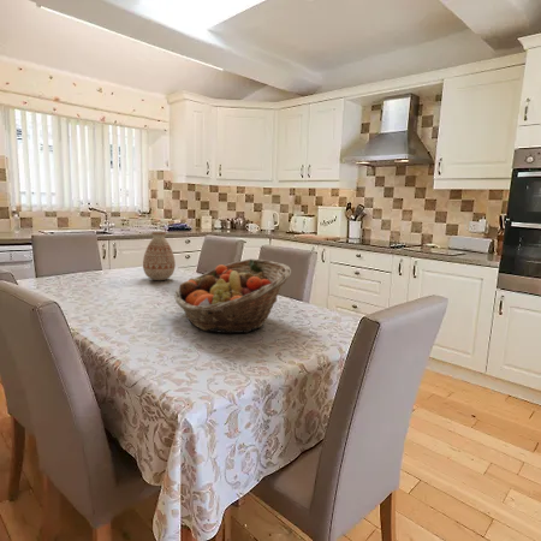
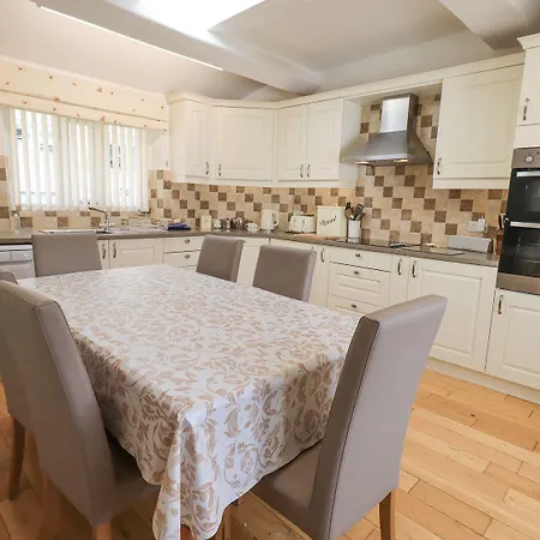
- fruit basket [173,257,292,334]
- vase [142,231,177,281]
